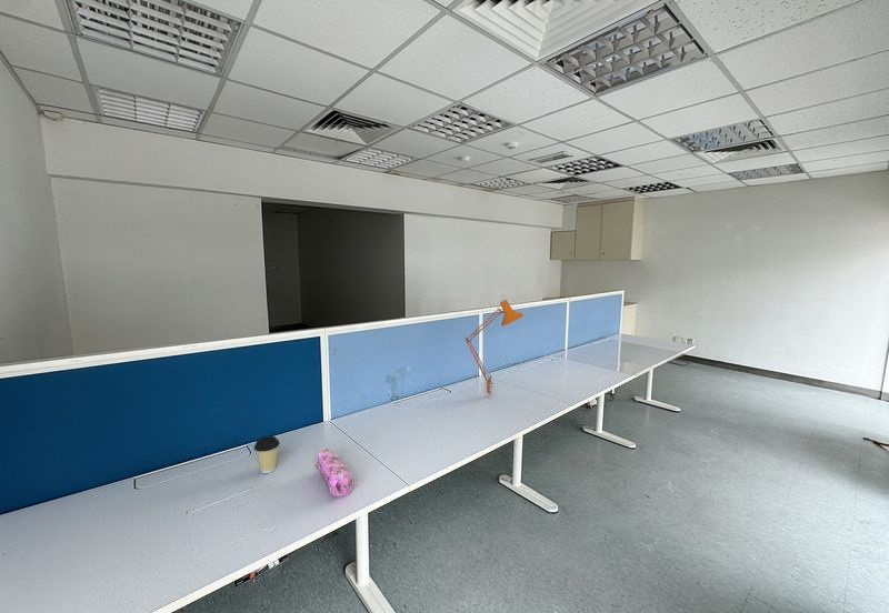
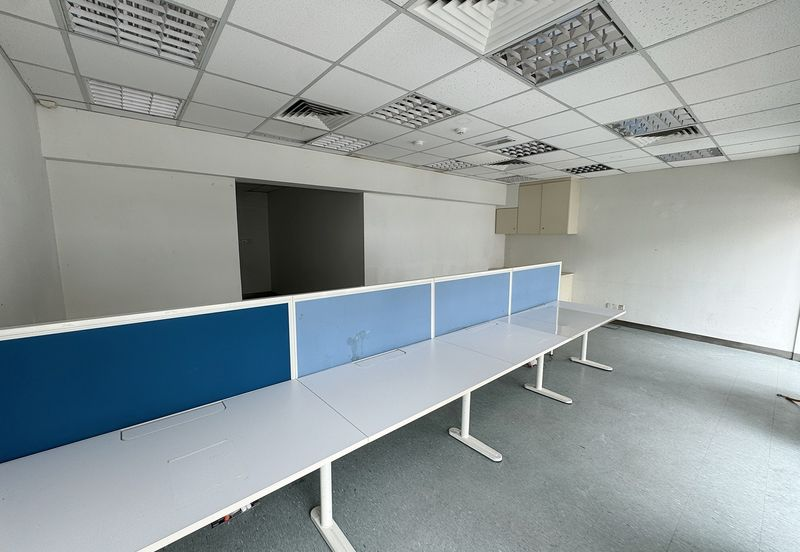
- desk lamp [463,299,525,398]
- pencil case [313,448,354,498]
- coffee cup [252,435,281,474]
